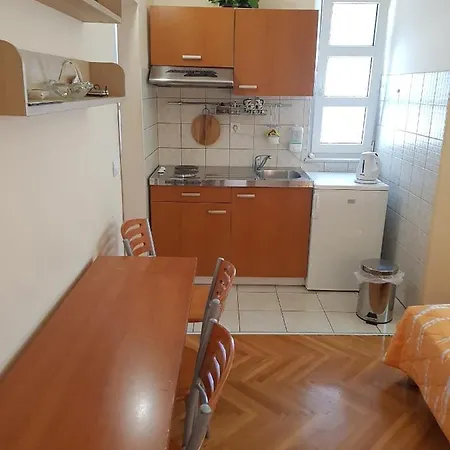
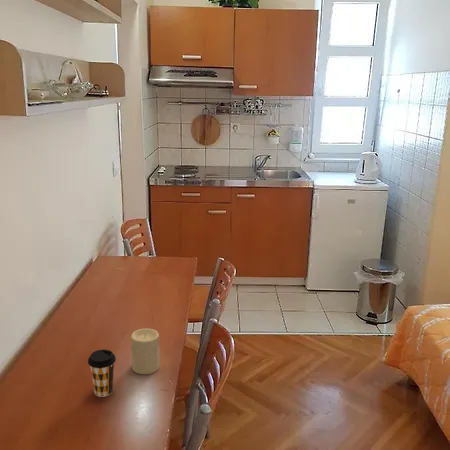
+ coffee cup [87,349,117,398]
+ candle [130,327,160,375]
